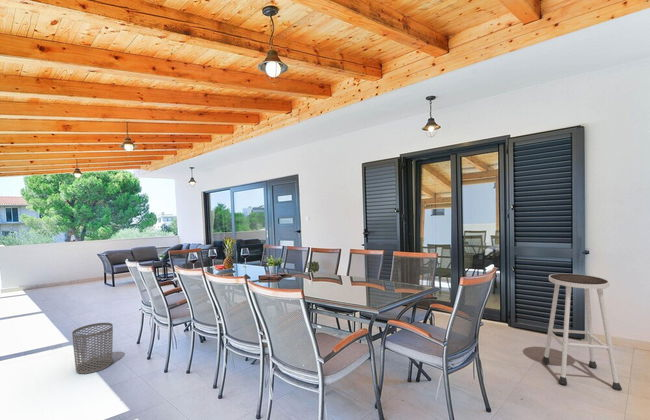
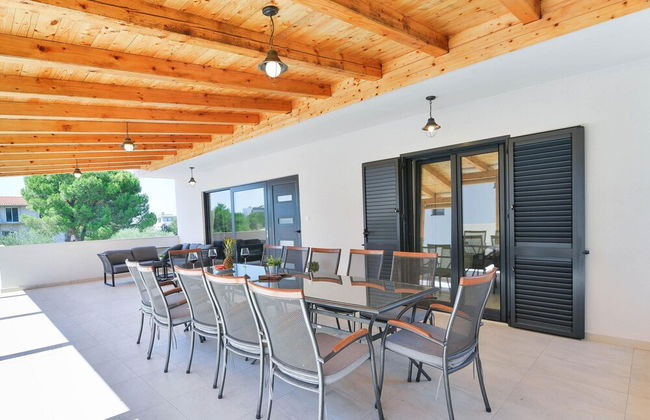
- stool [541,273,623,392]
- waste bin [71,322,114,375]
